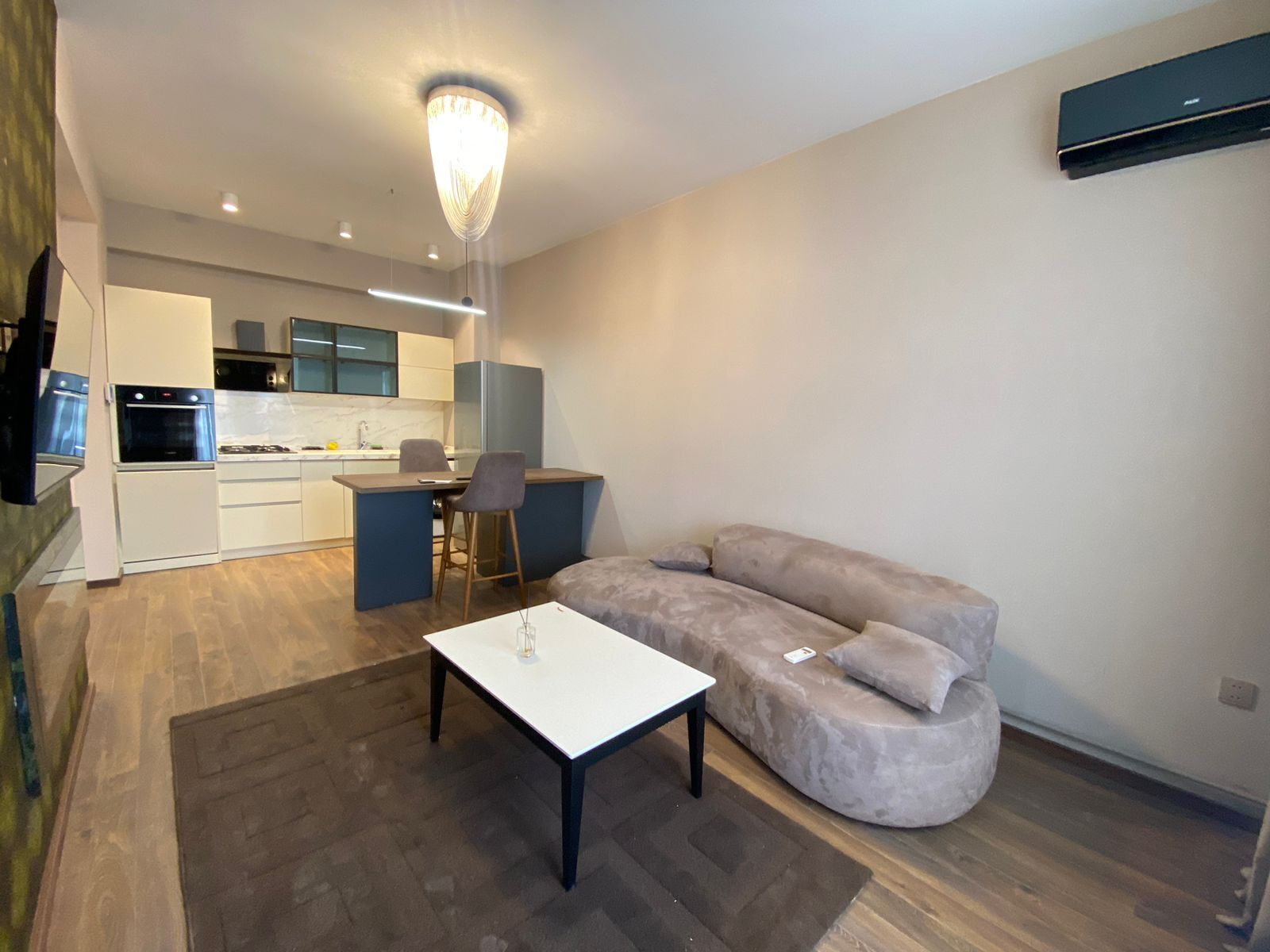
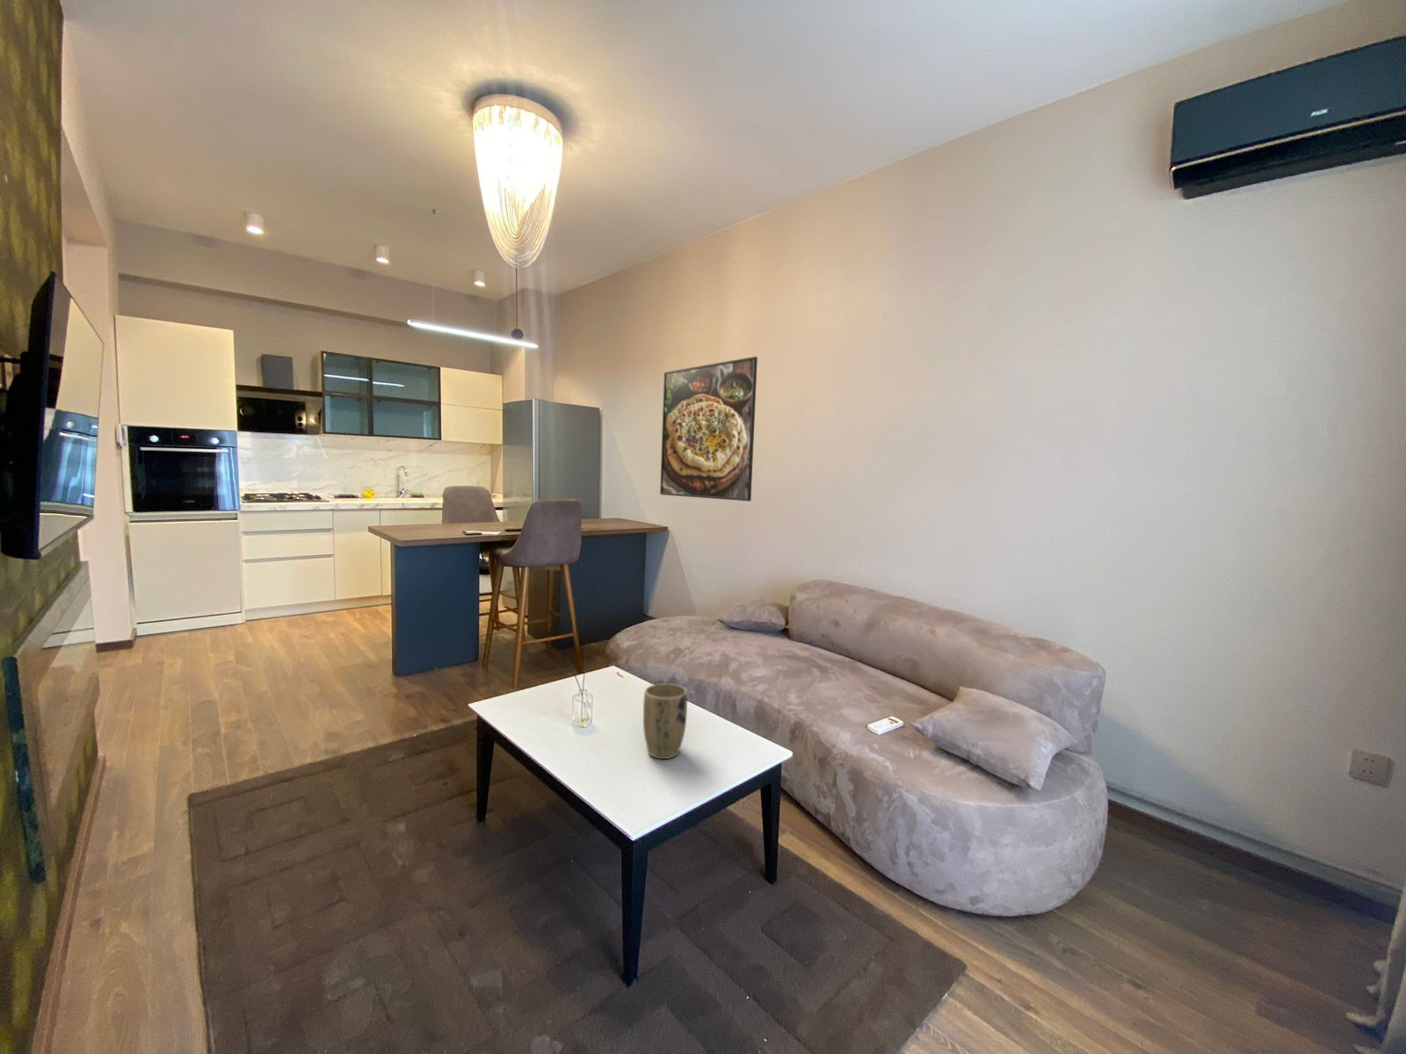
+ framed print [659,355,758,503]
+ plant pot [642,682,689,760]
